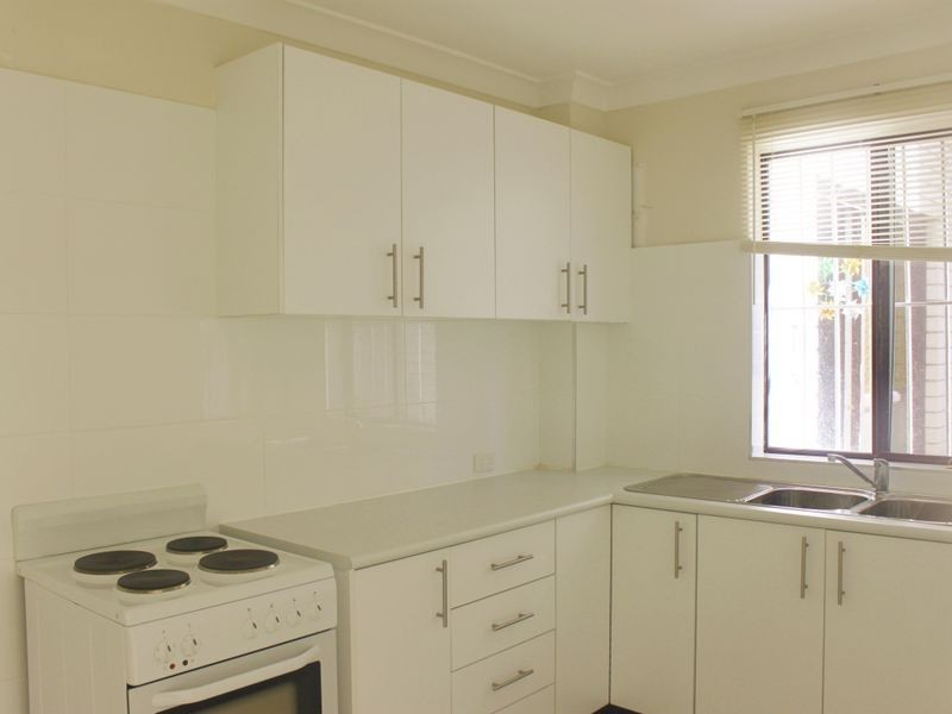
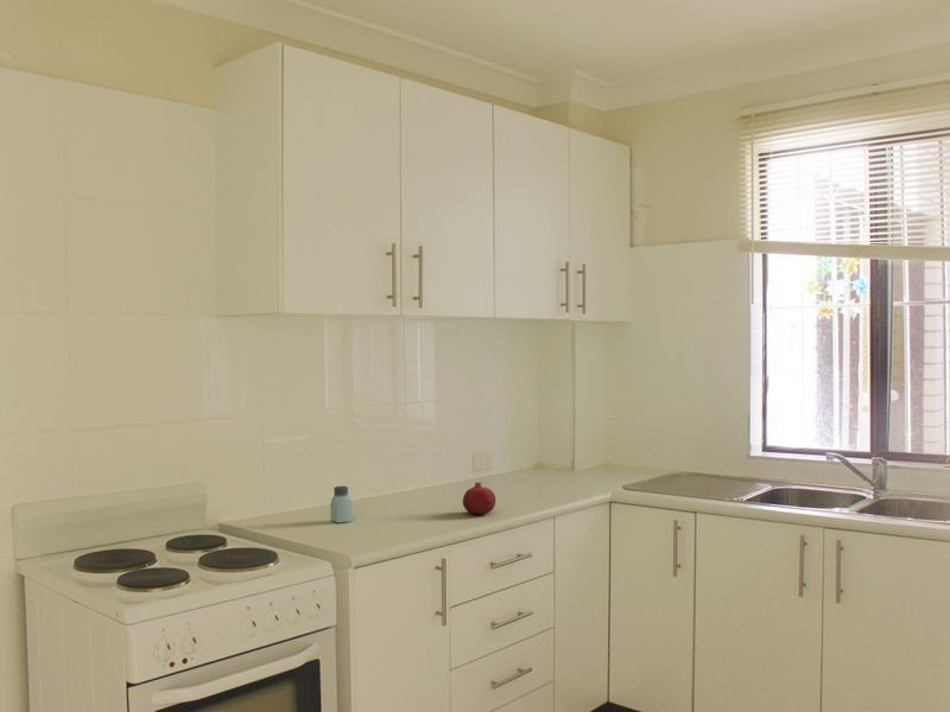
+ fruit [462,481,496,516]
+ saltshaker [329,485,353,525]
